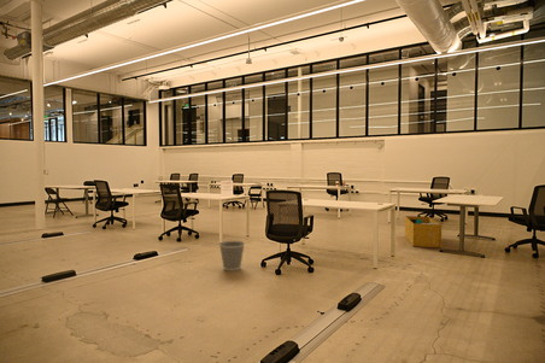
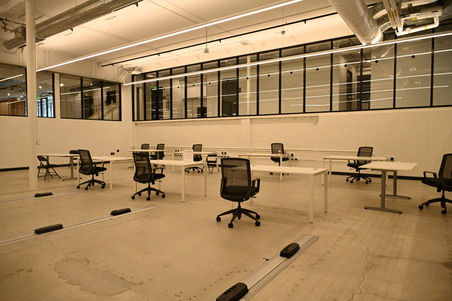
- storage bin [404,215,443,248]
- wastebasket [218,240,246,273]
